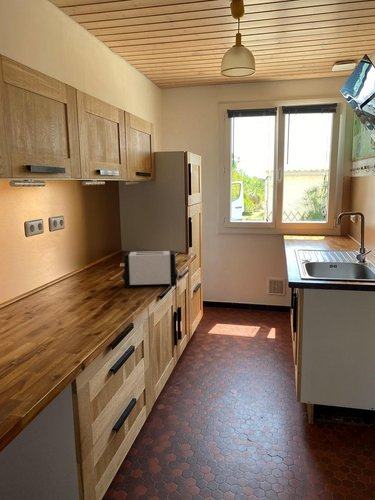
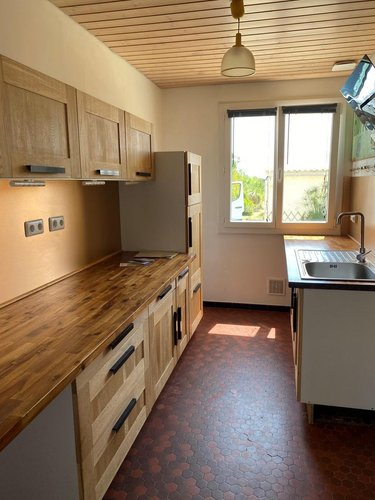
- toaster [122,249,180,289]
